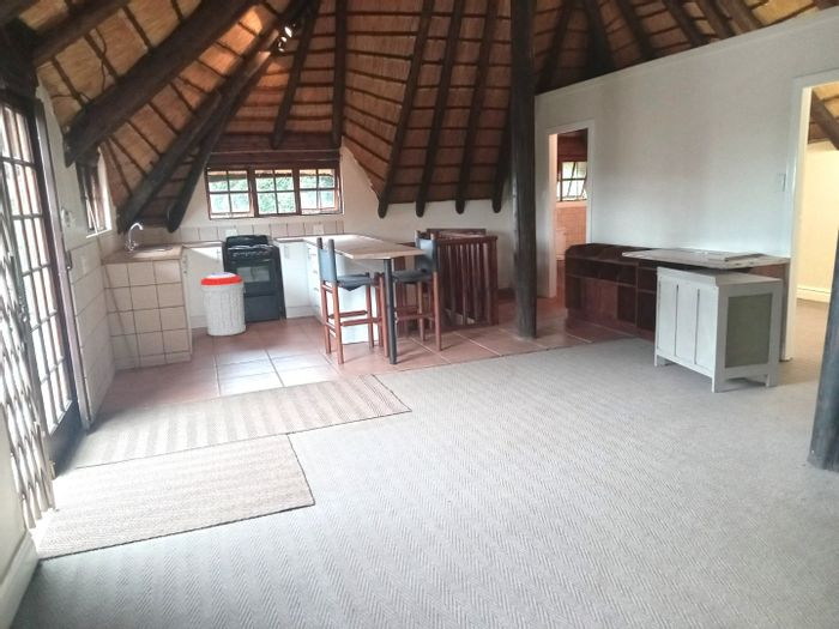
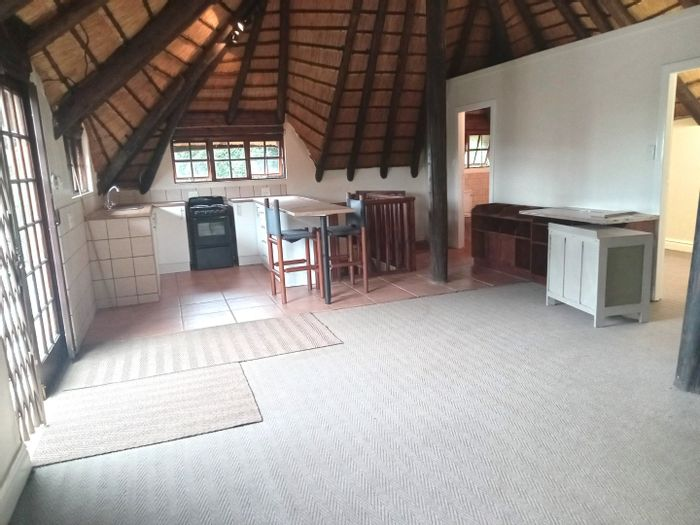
- trash can [199,271,247,337]
